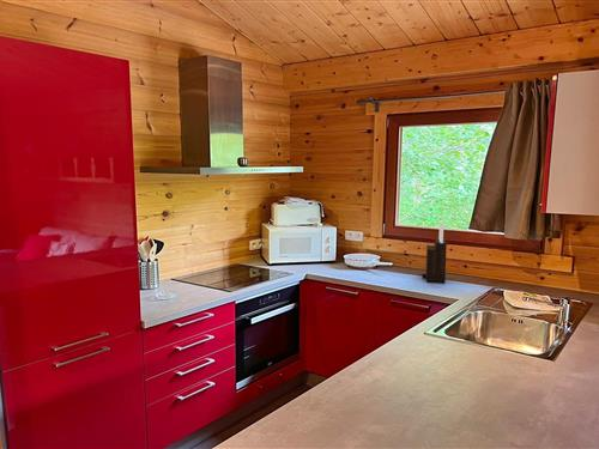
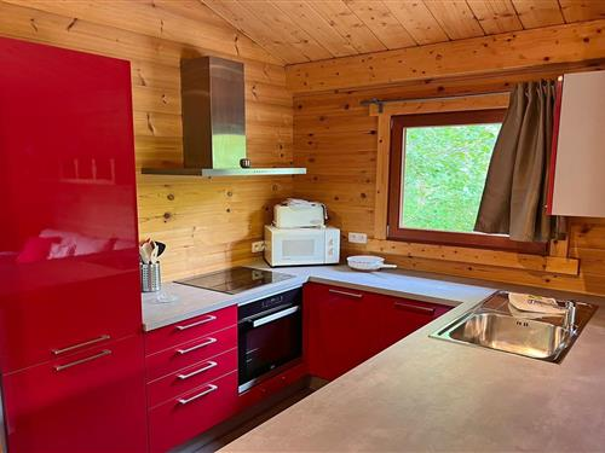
- knife block [420,219,448,284]
